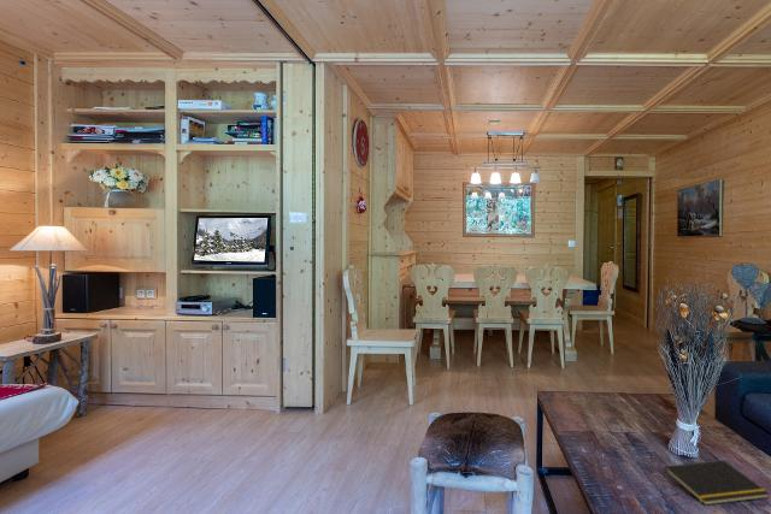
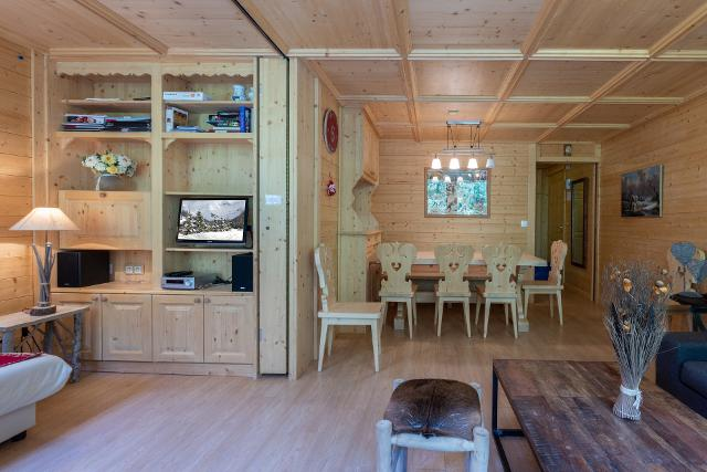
- notepad [661,460,771,507]
